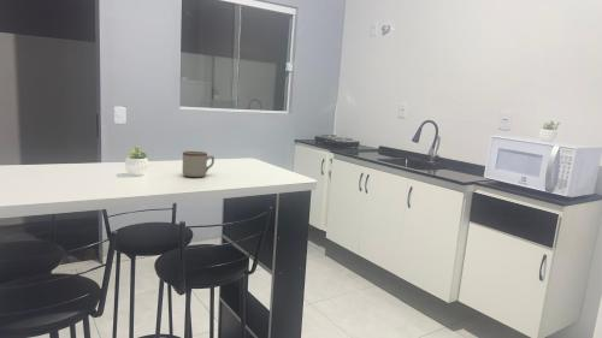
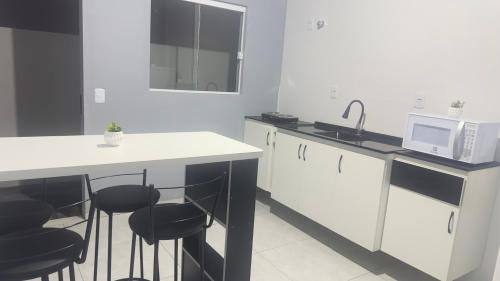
- mug [182,150,216,178]
